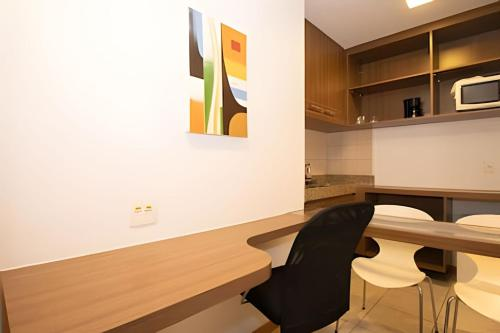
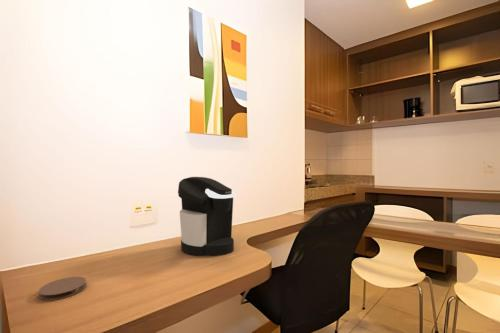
+ coffee maker [177,176,236,257]
+ coaster [38,276,87,302]
